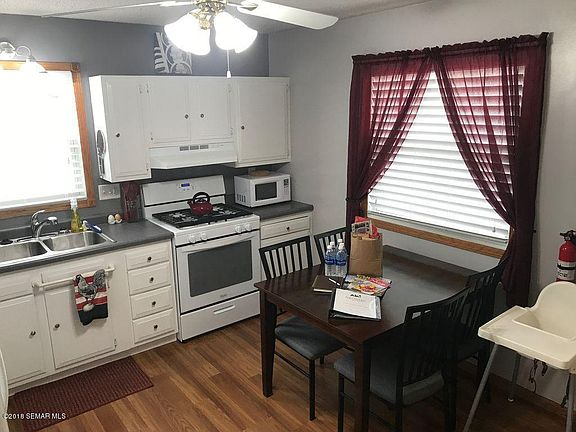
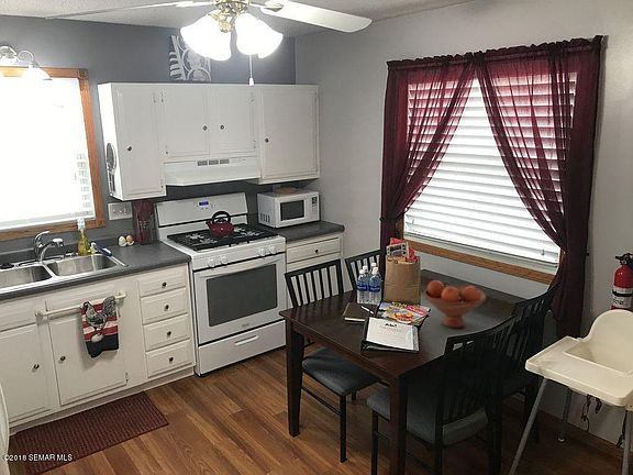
+ fruit bowl [422,279,487,329]
